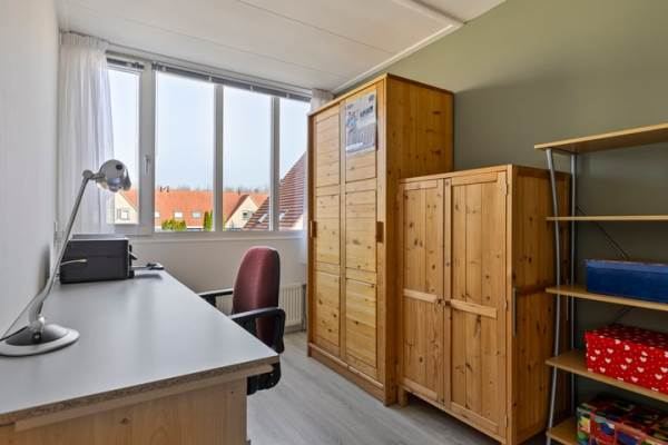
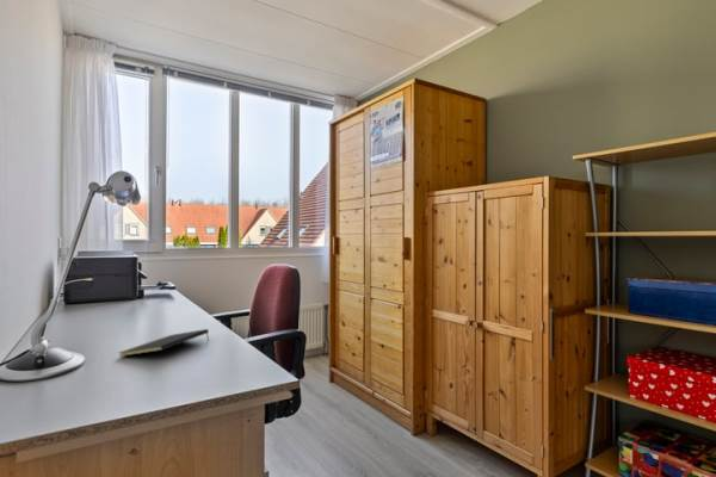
+ notepad [118,328,210,358]
